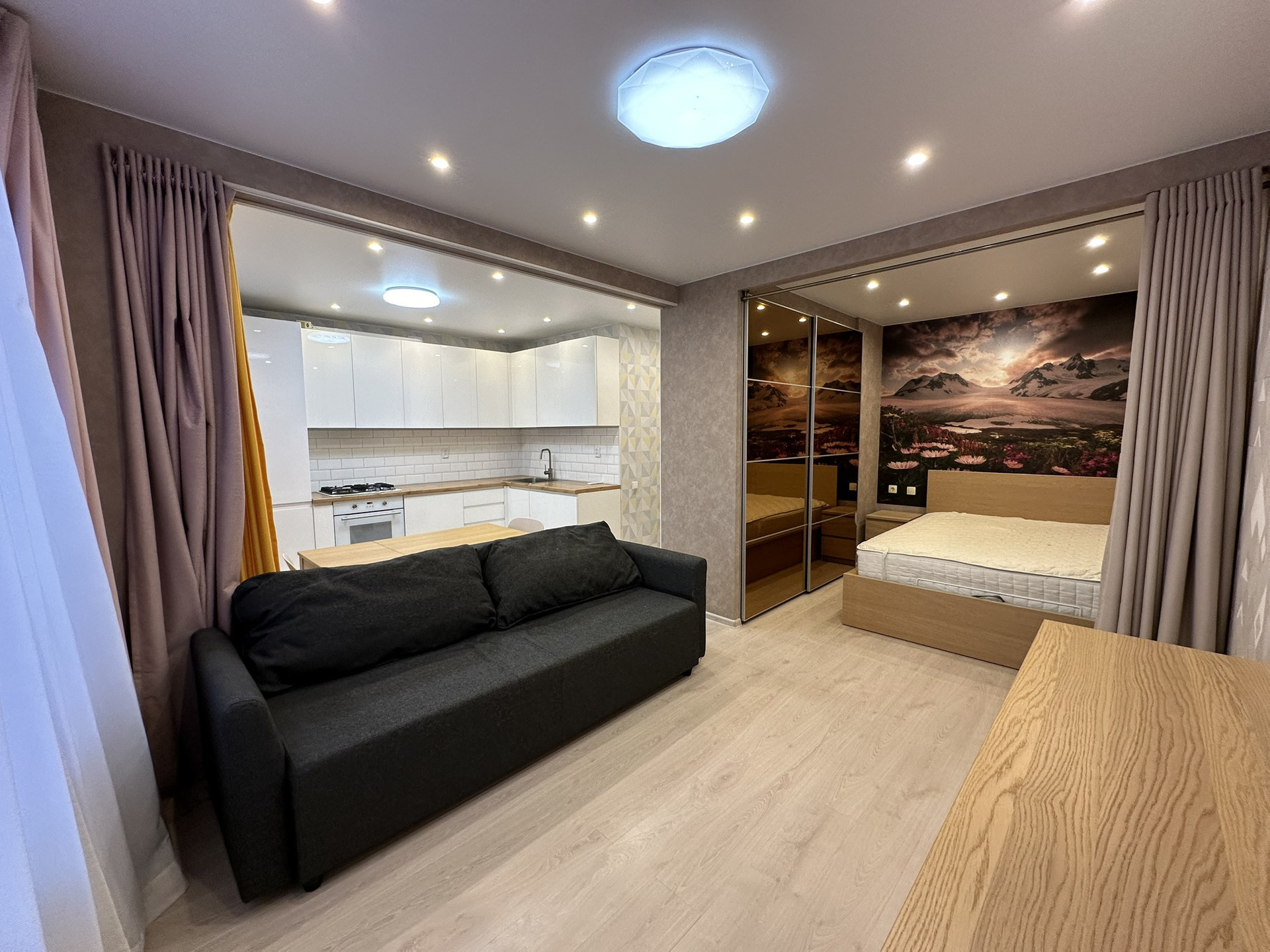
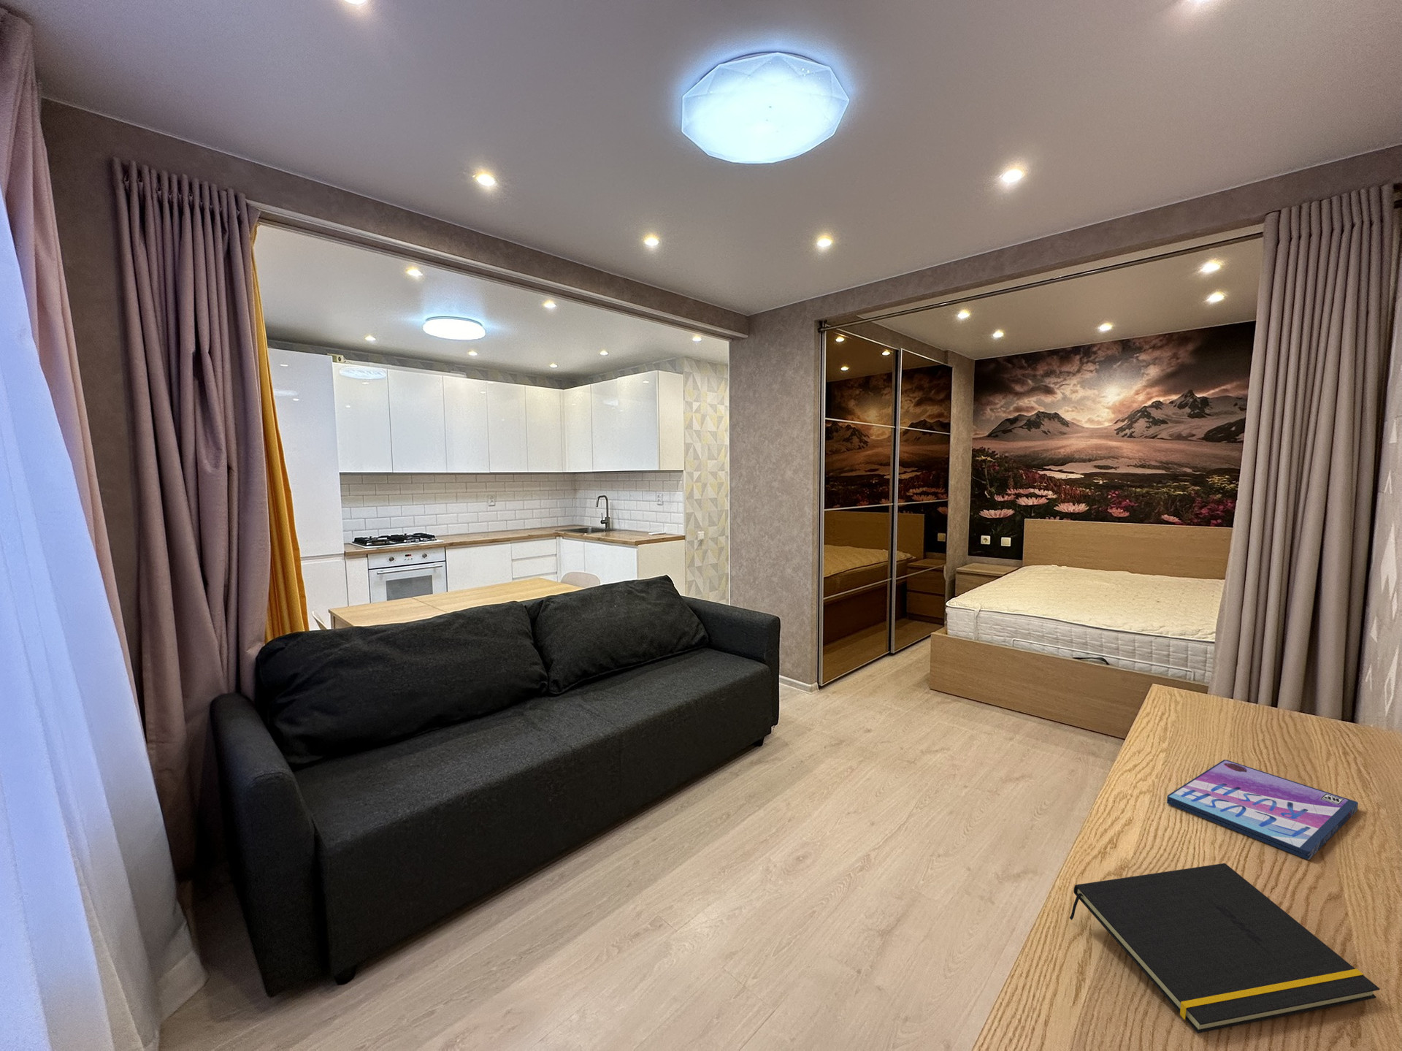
+ video game case [1166,758,1359,860]
+ notepad [1069,862,1381,1034]
